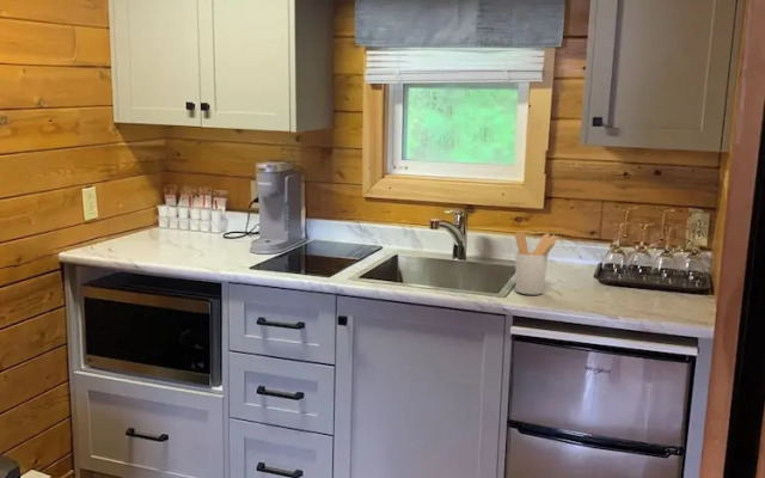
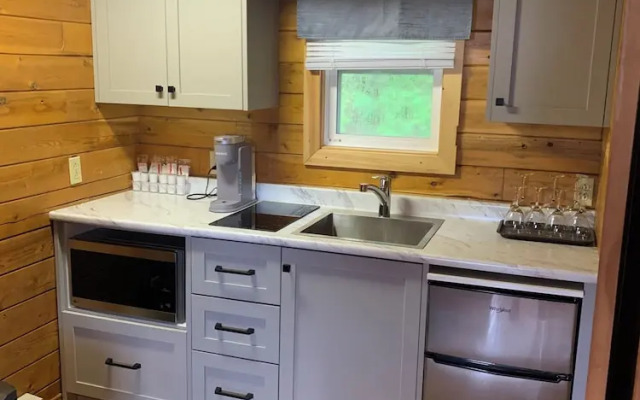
- utensil holder [514,229,559,295]
